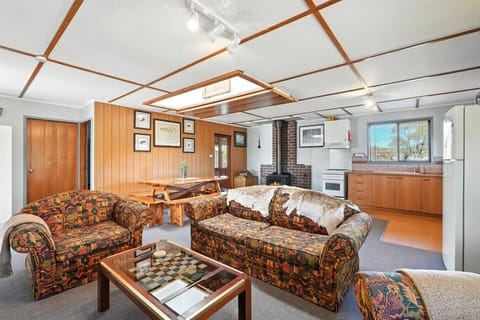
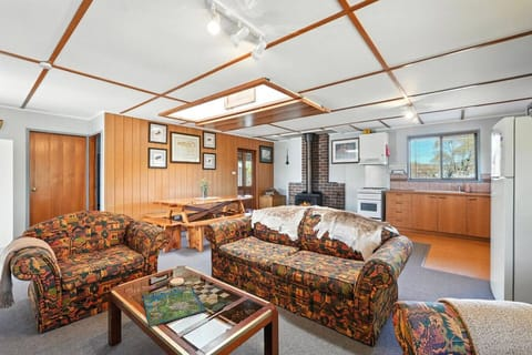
+ board game [141,283,207,328]
